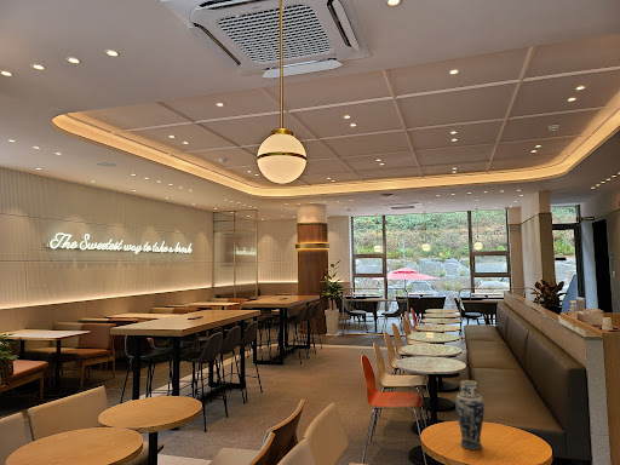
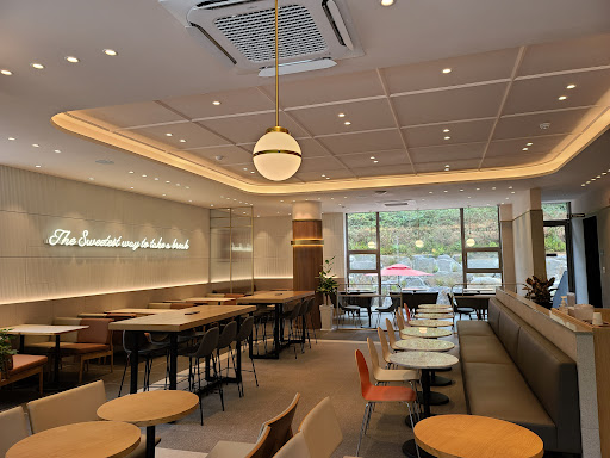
- vase [454,379,486,450]
